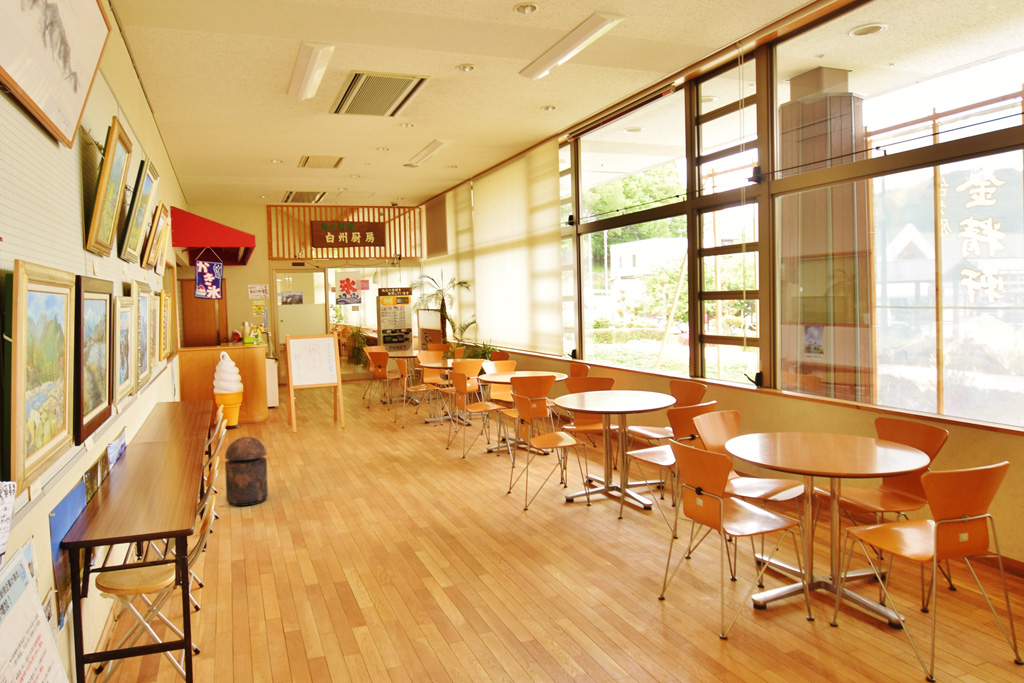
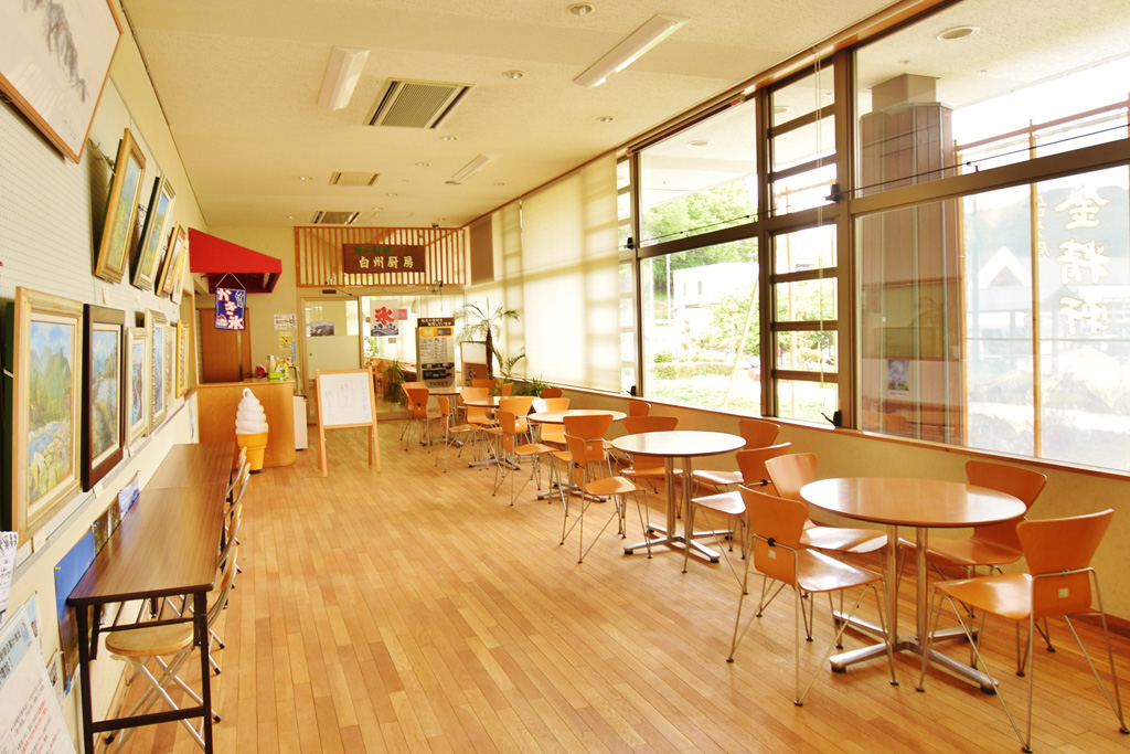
- trash can [224,436,269,507]
